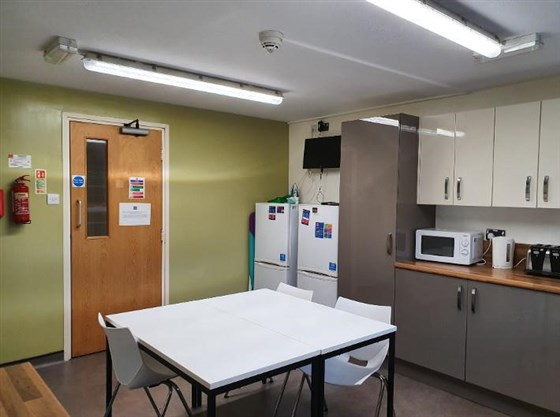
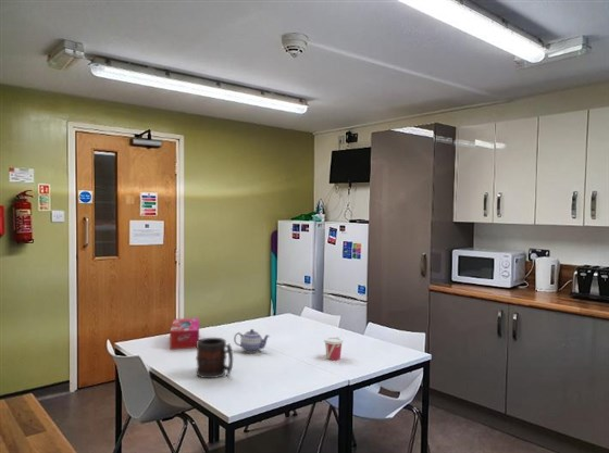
+ teapot [233,328,271,354]
+ mug [195,337,234,379]
+ tissue box [169,317,200,351]
+ cup [323,336,345,361]
